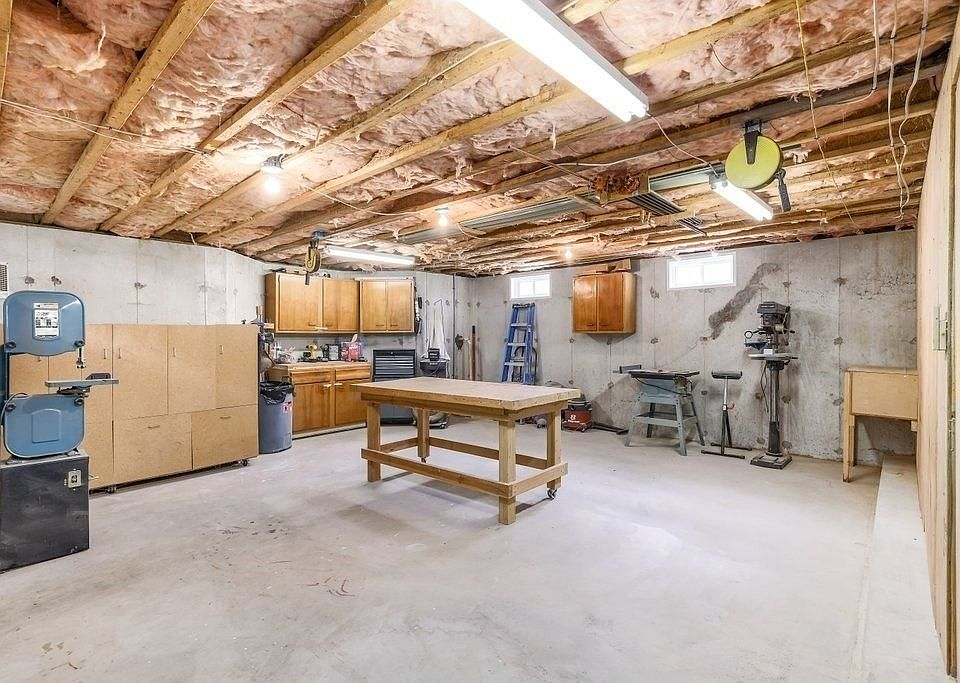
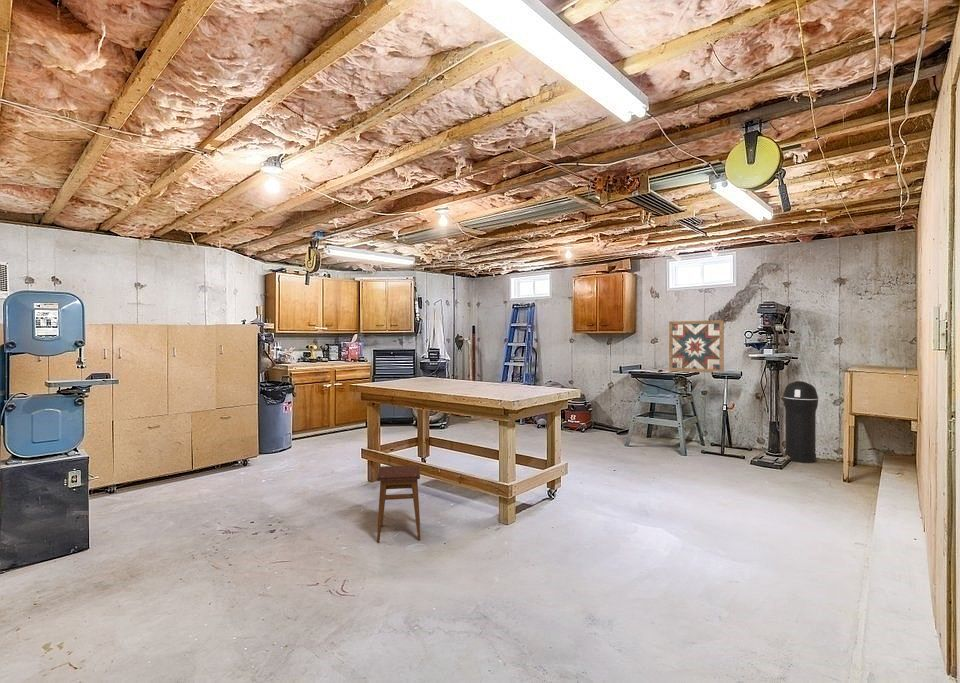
+ wall art [668,319,725,374]
+ stool [376,464,421,543]
+ trash can [782,380,819,464]
